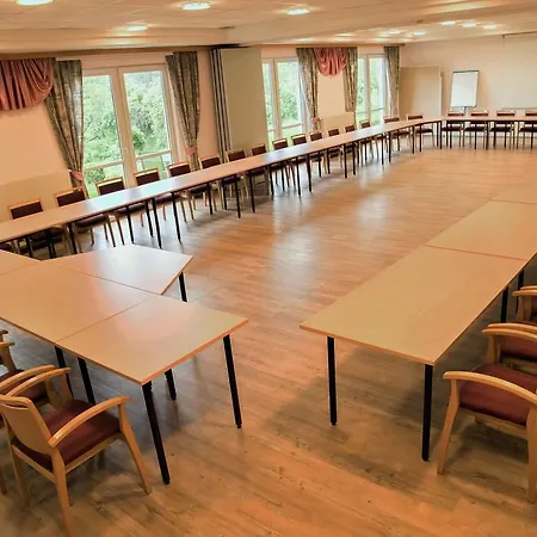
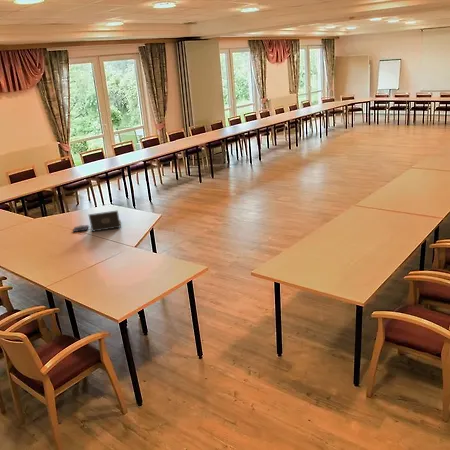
+ laptop computer [72,209,122,233]
